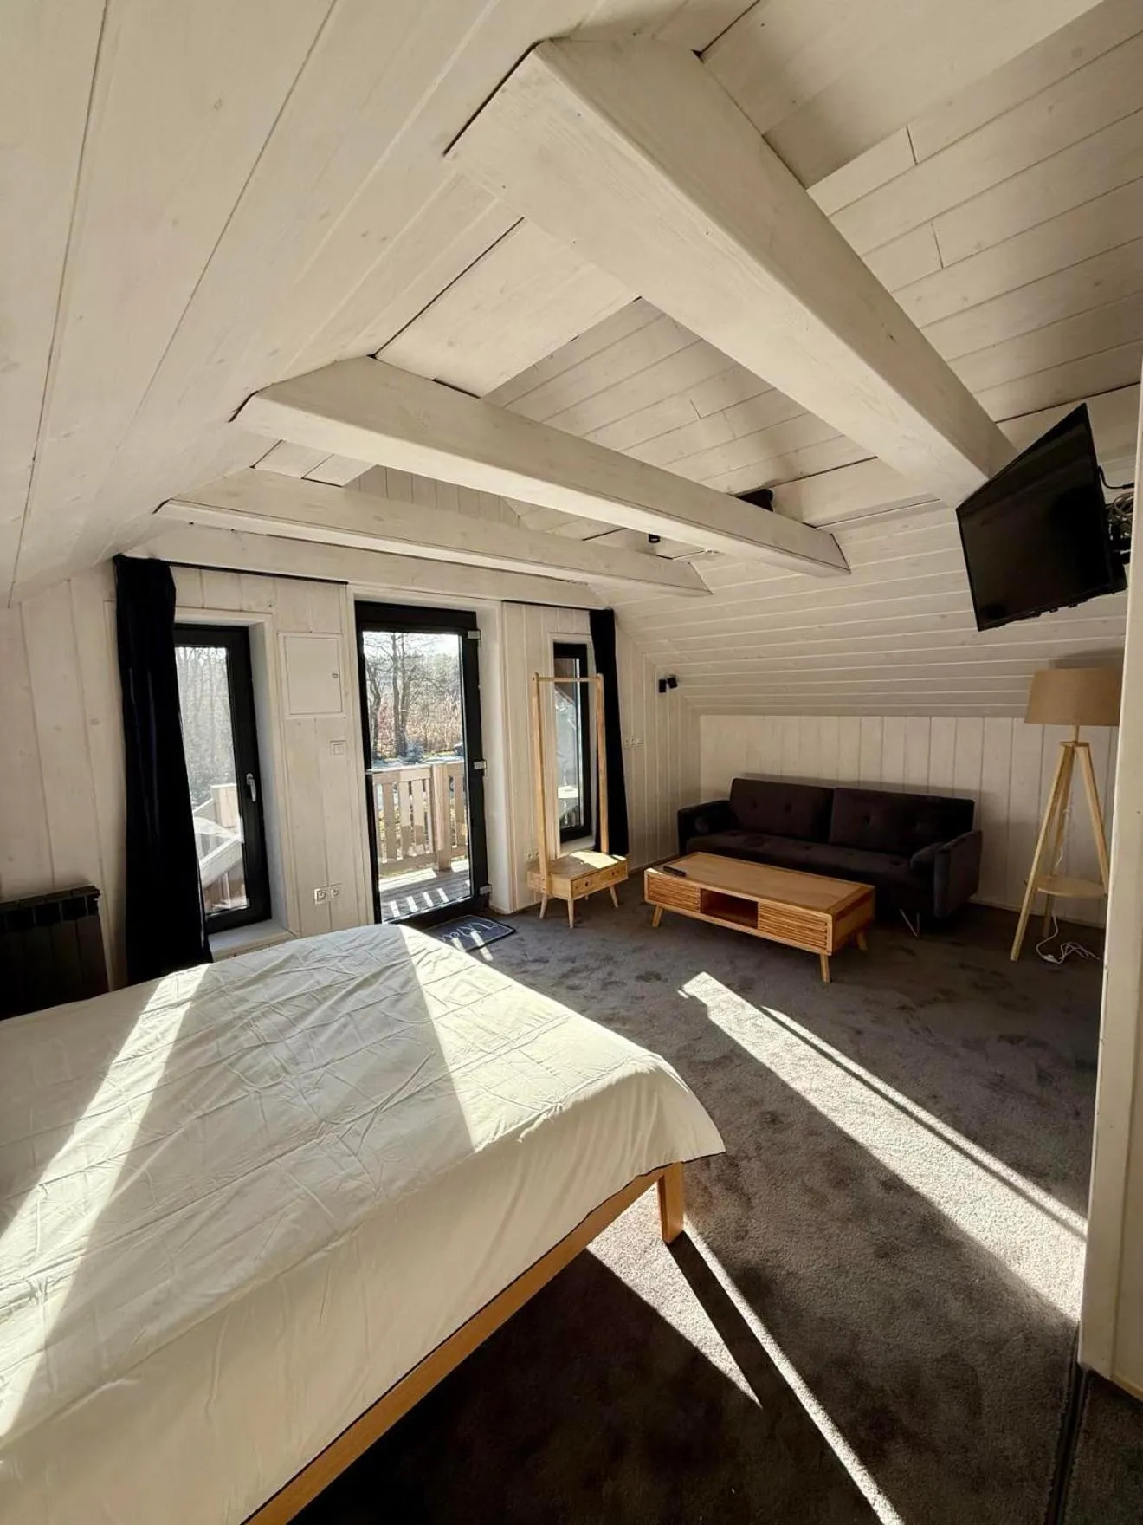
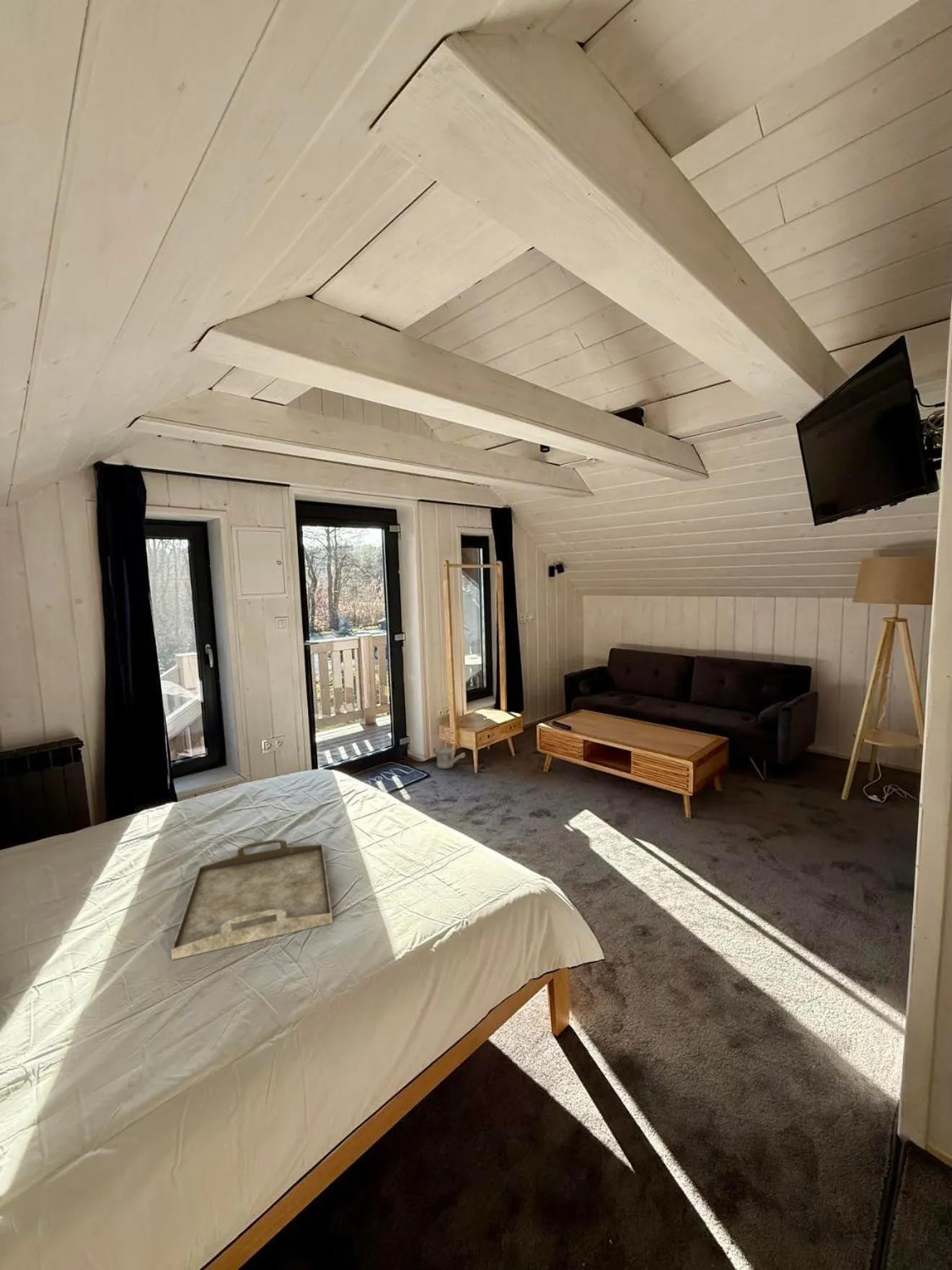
+ serving tray [170,838,333,960]
+ watering can [433,746,466,769]
